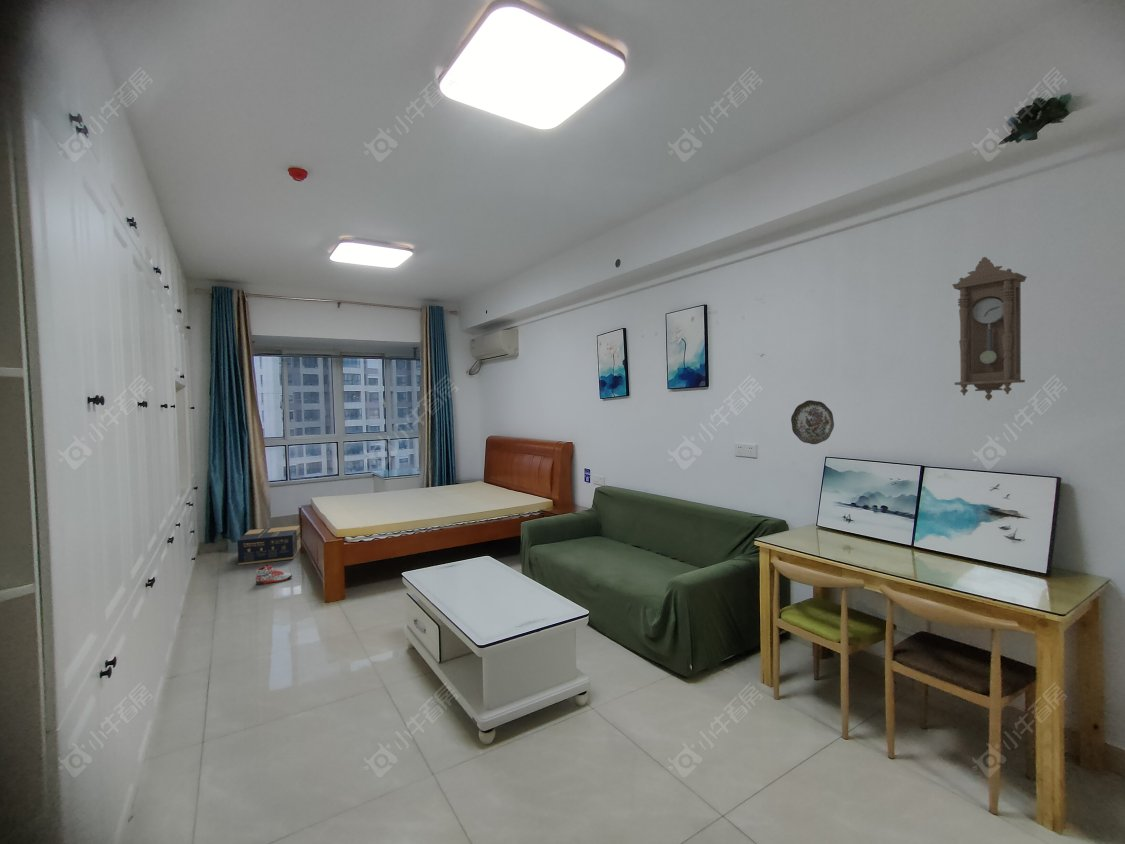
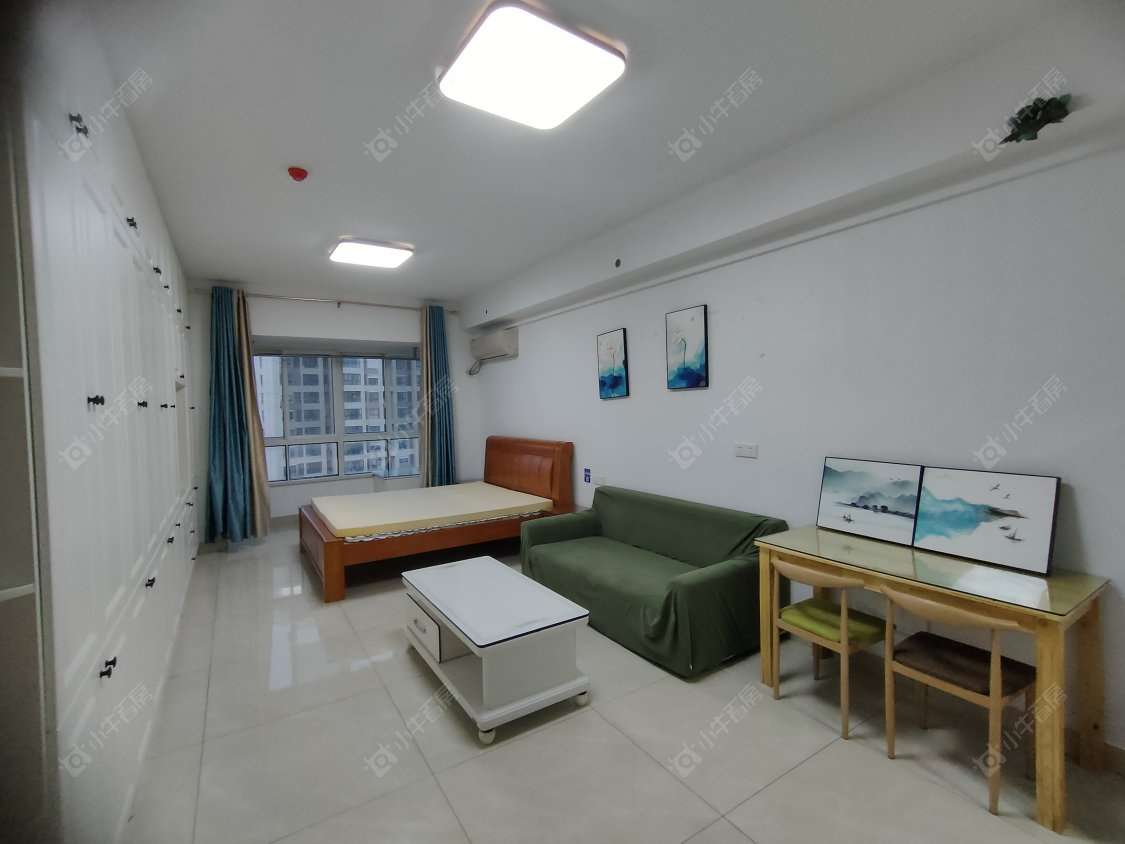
- decorative plate [790,399,835,445]
- pendulum clock [951,256,1028,402]
- sneaker [255,564,293,586]
- cardboard box [236,524,302,566]
